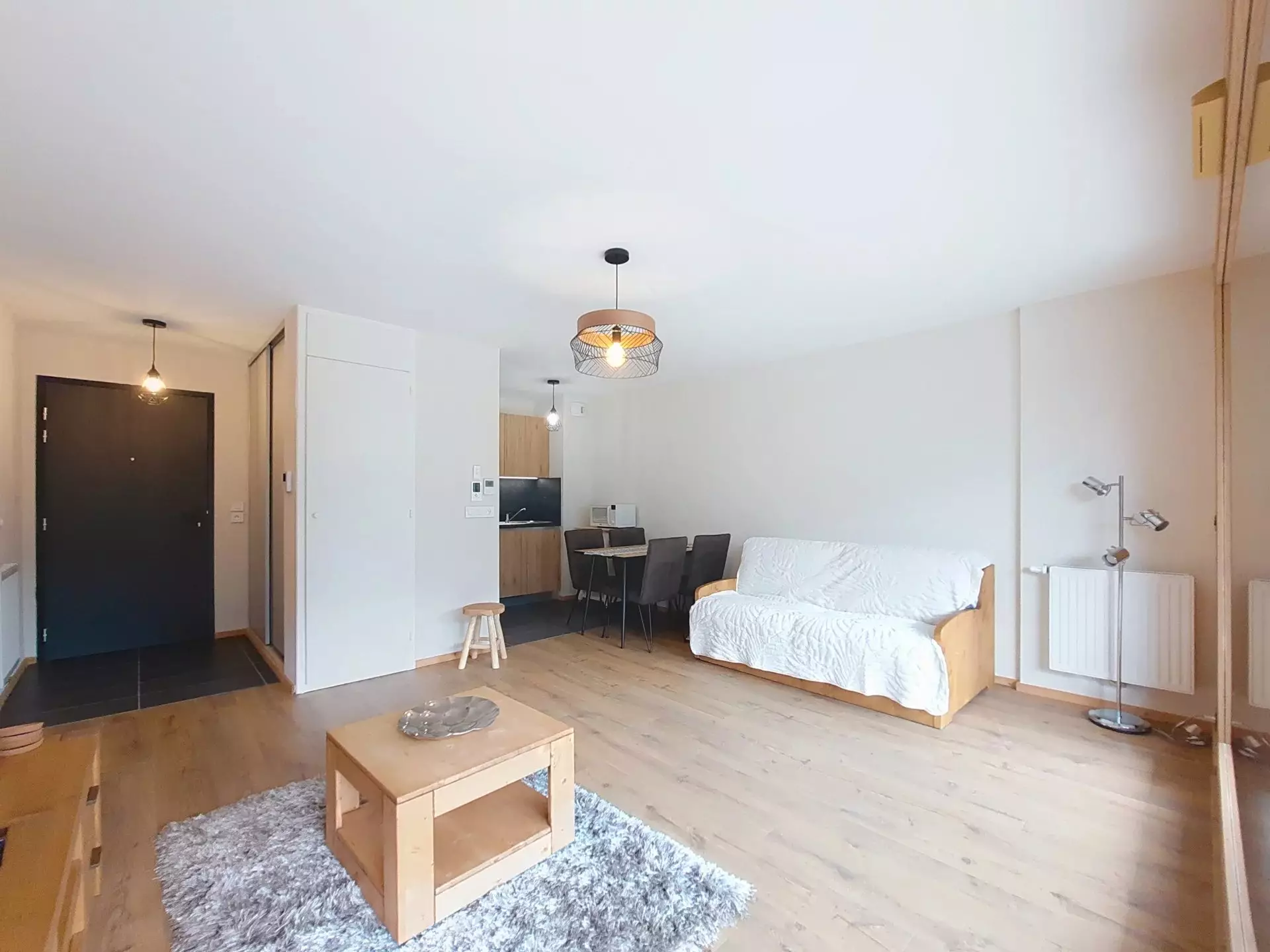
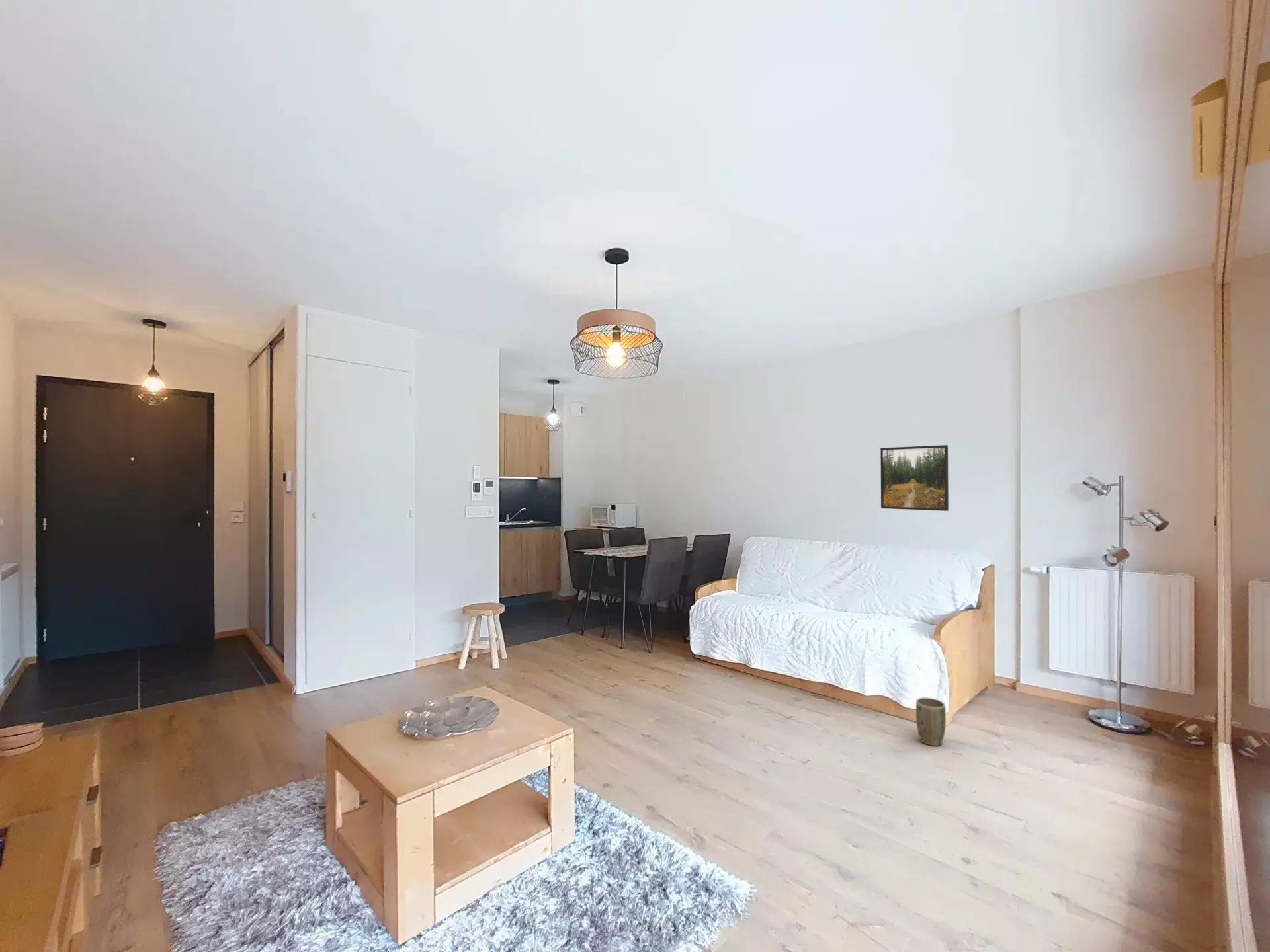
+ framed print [880,444,949,512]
+ plant pot [915,697,947,747]
